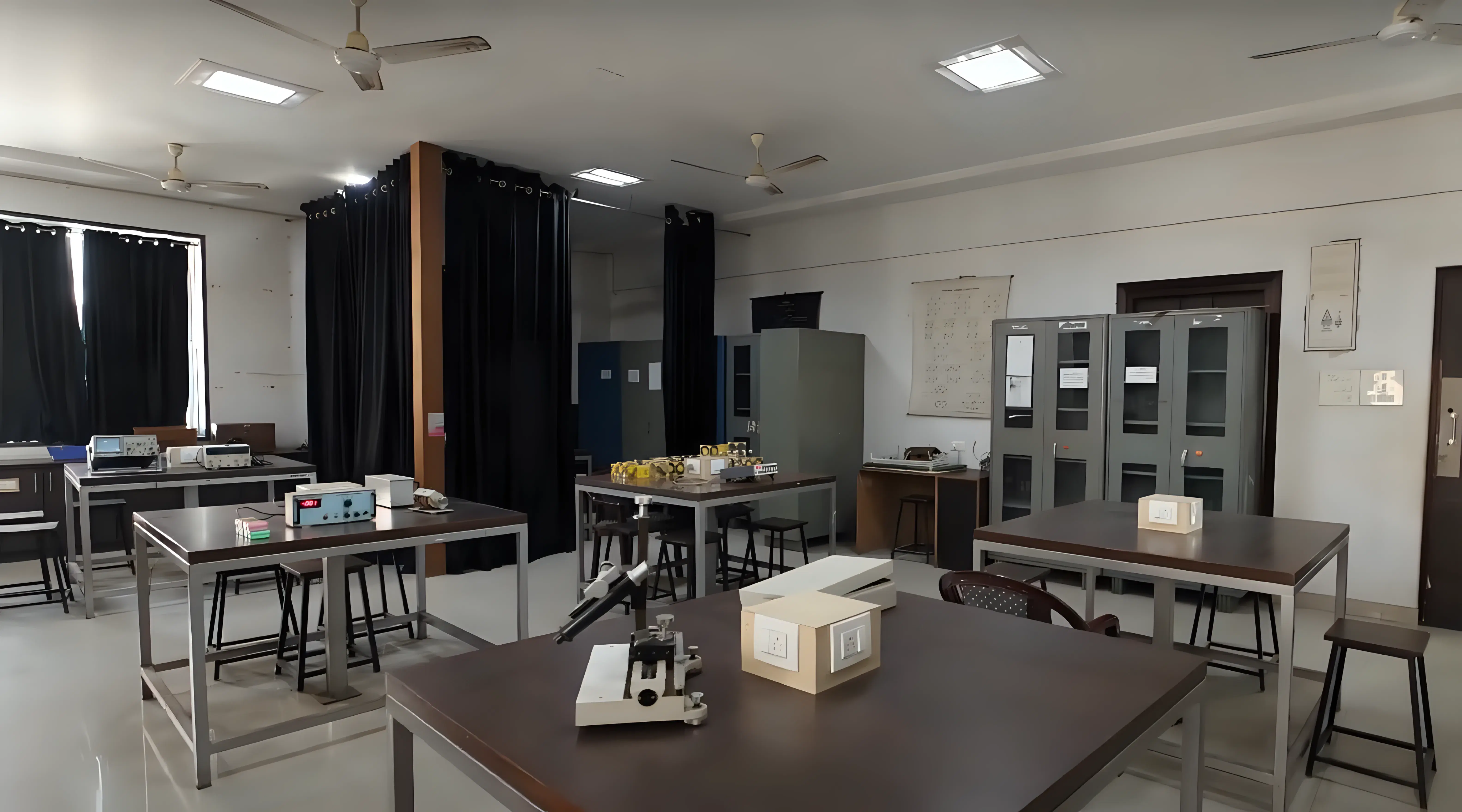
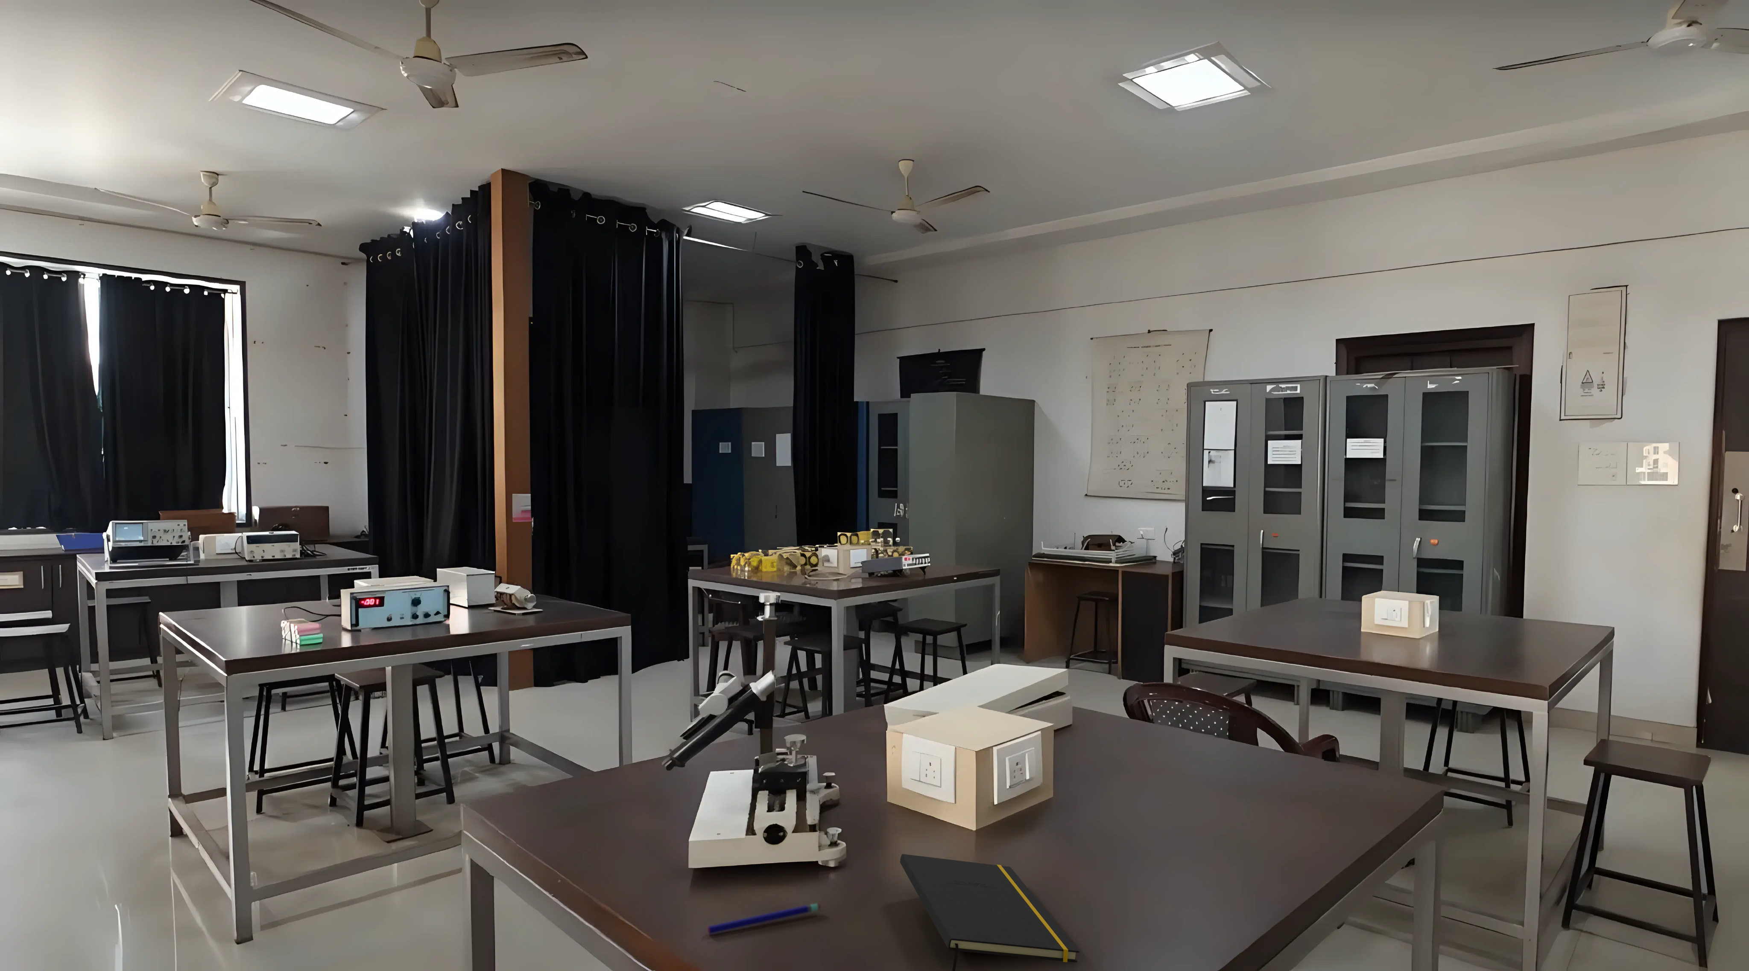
+ pen [707,903,821,935]
+ notepad [900,854,1080,971]
